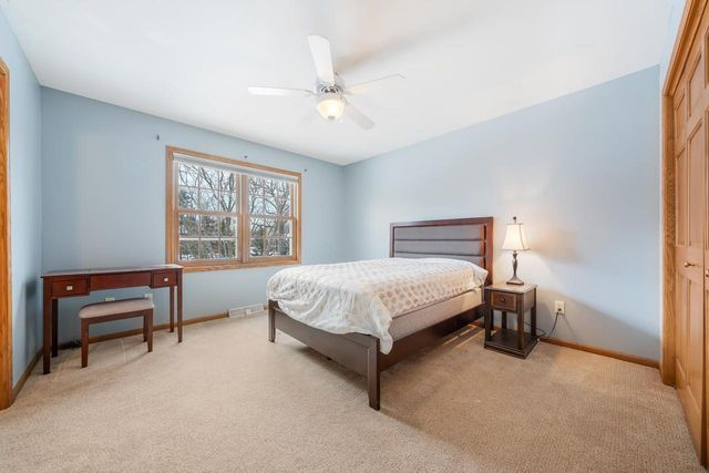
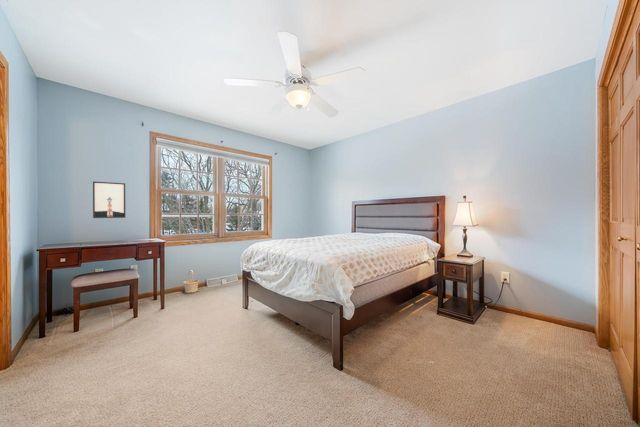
+ basket [182,269,200,294]
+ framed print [92,181,126,219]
